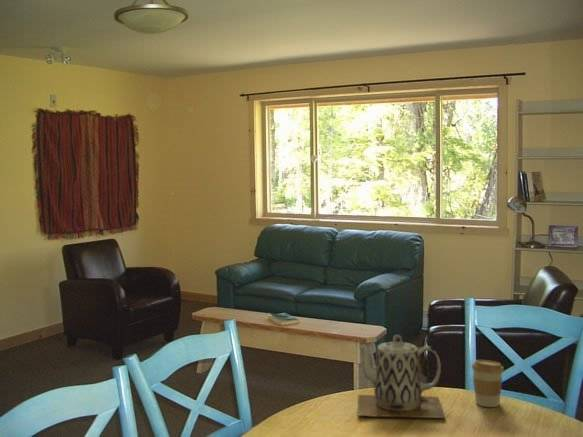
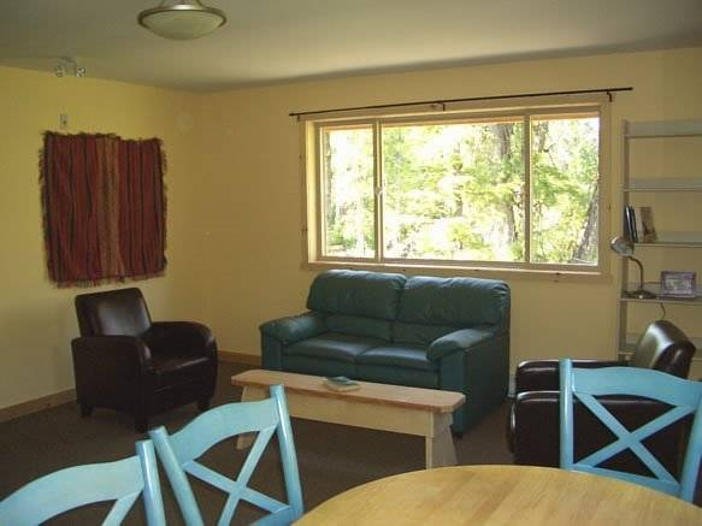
- coffee cup [471,359,505,408]
- teapot [357,334,446,419]
